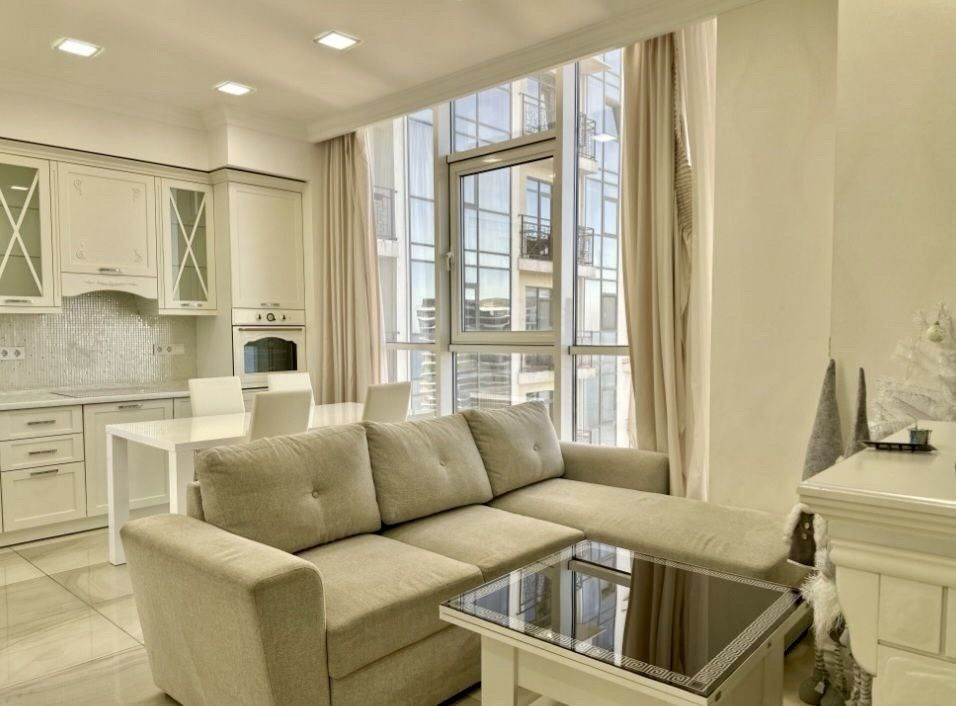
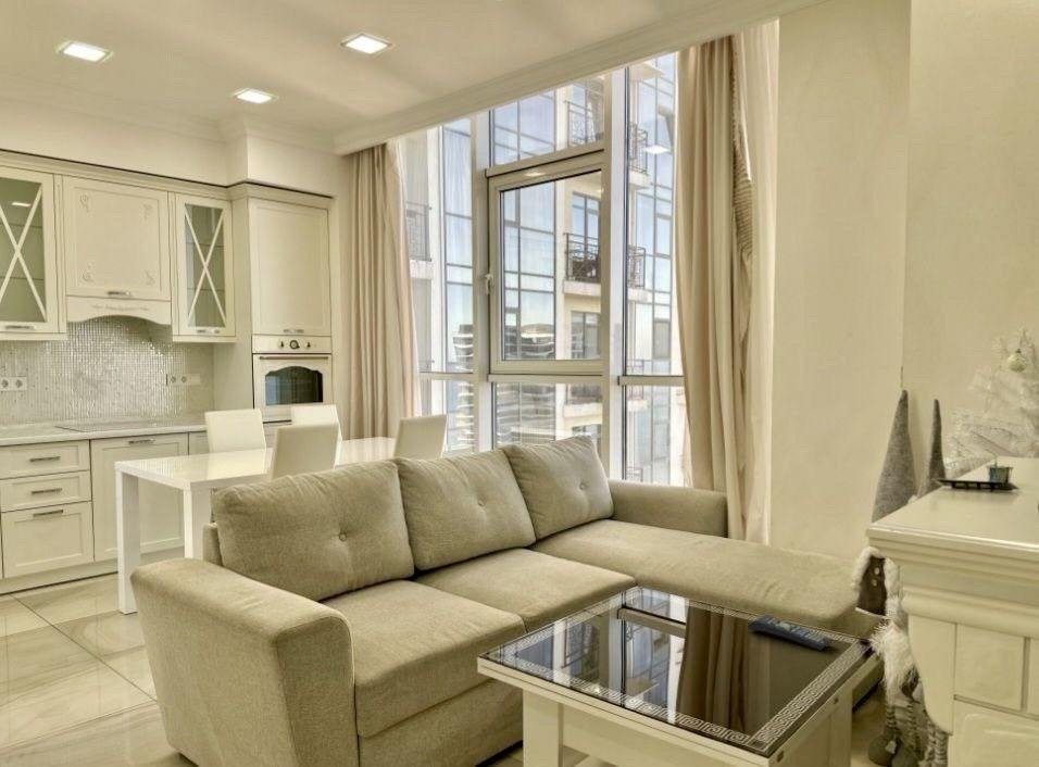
+ remote control [747,614,834,651]
